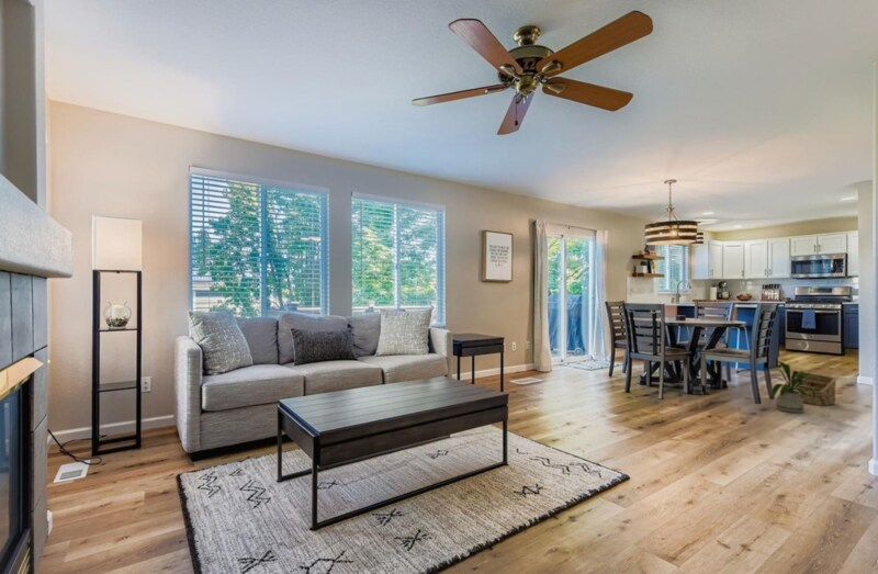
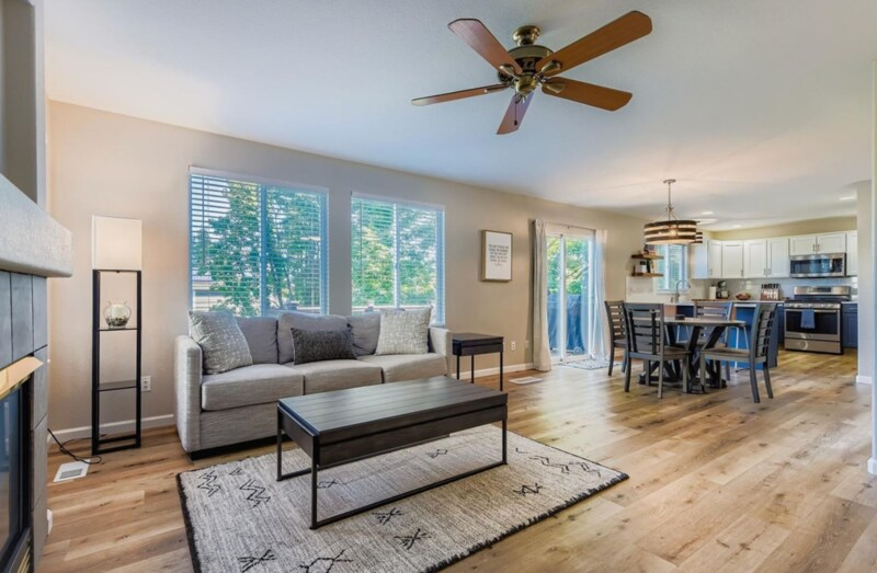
- basket [785,371,837,406]
- house plant [766,360,818,414]
